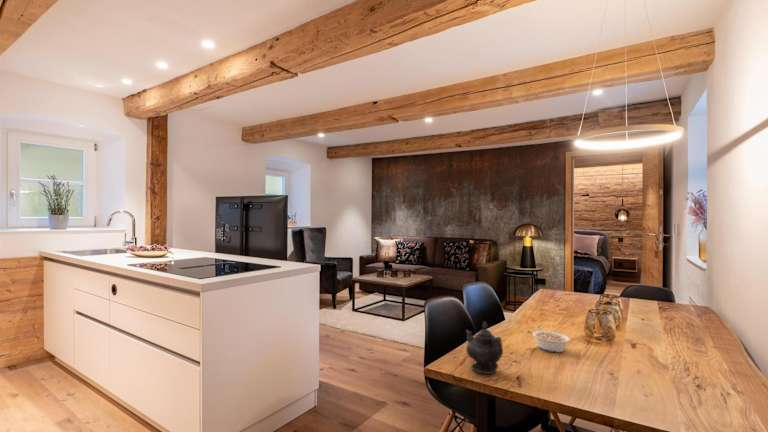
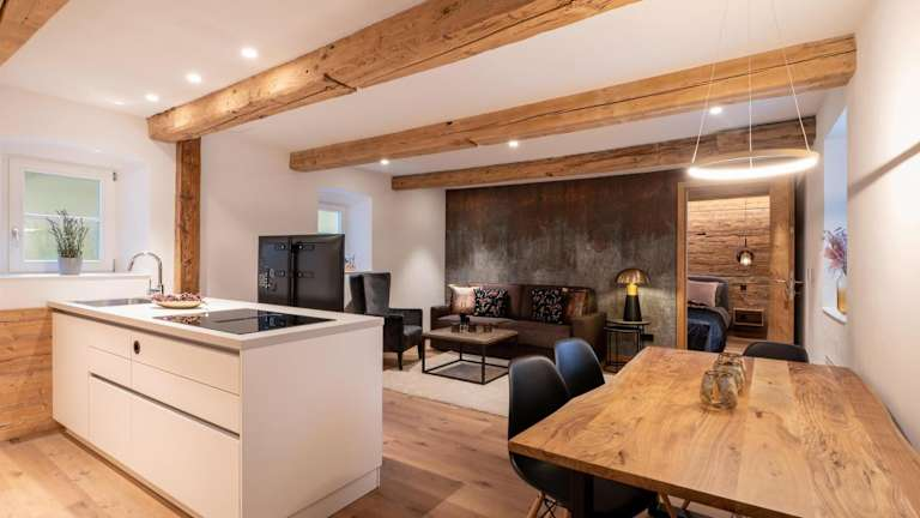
- teapot [465,321,504,375]
- legume [531,325,571,353]
